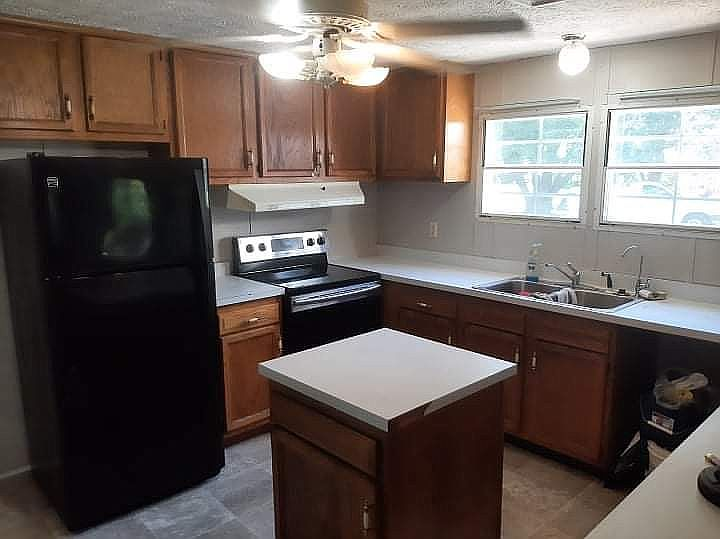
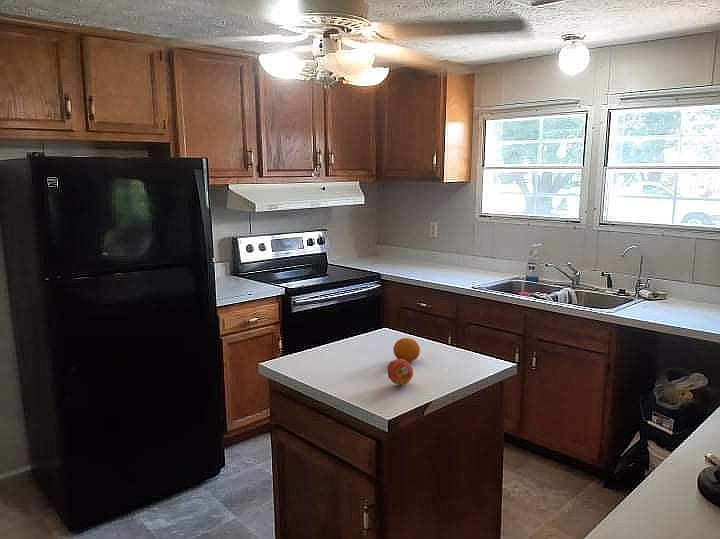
+ fruit [386,359,414,386]
+ fruit [392,337,421,363]
